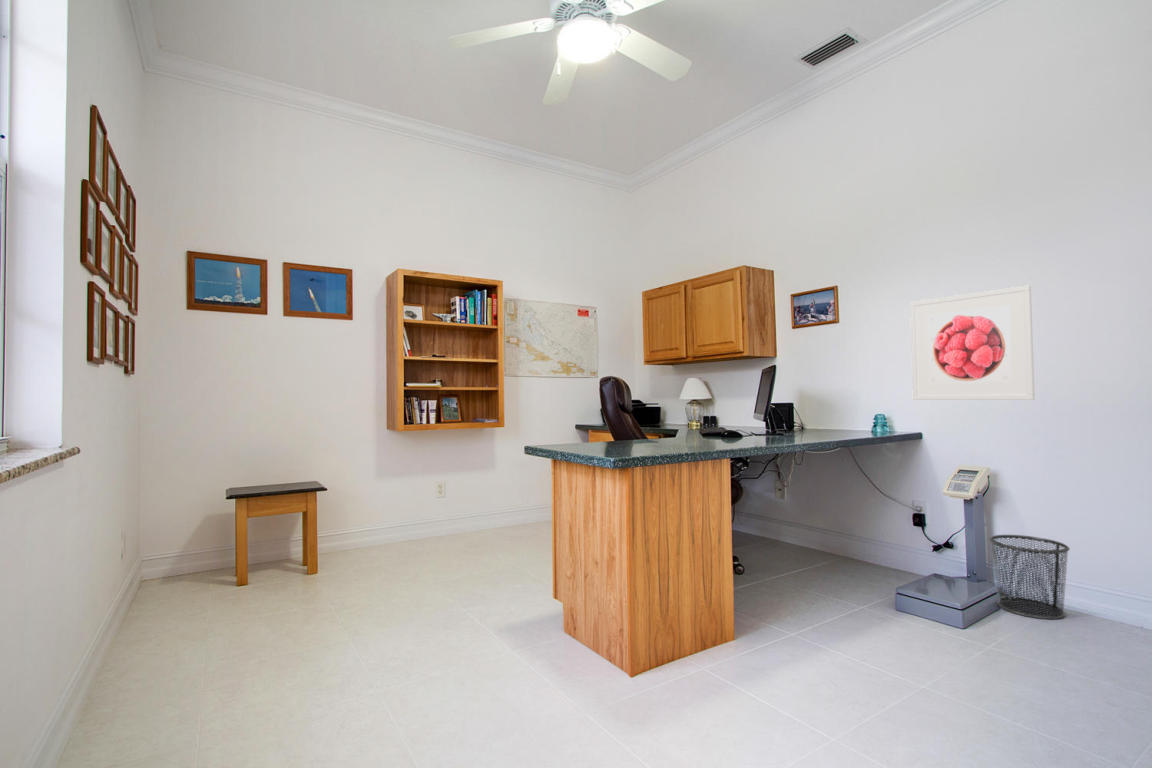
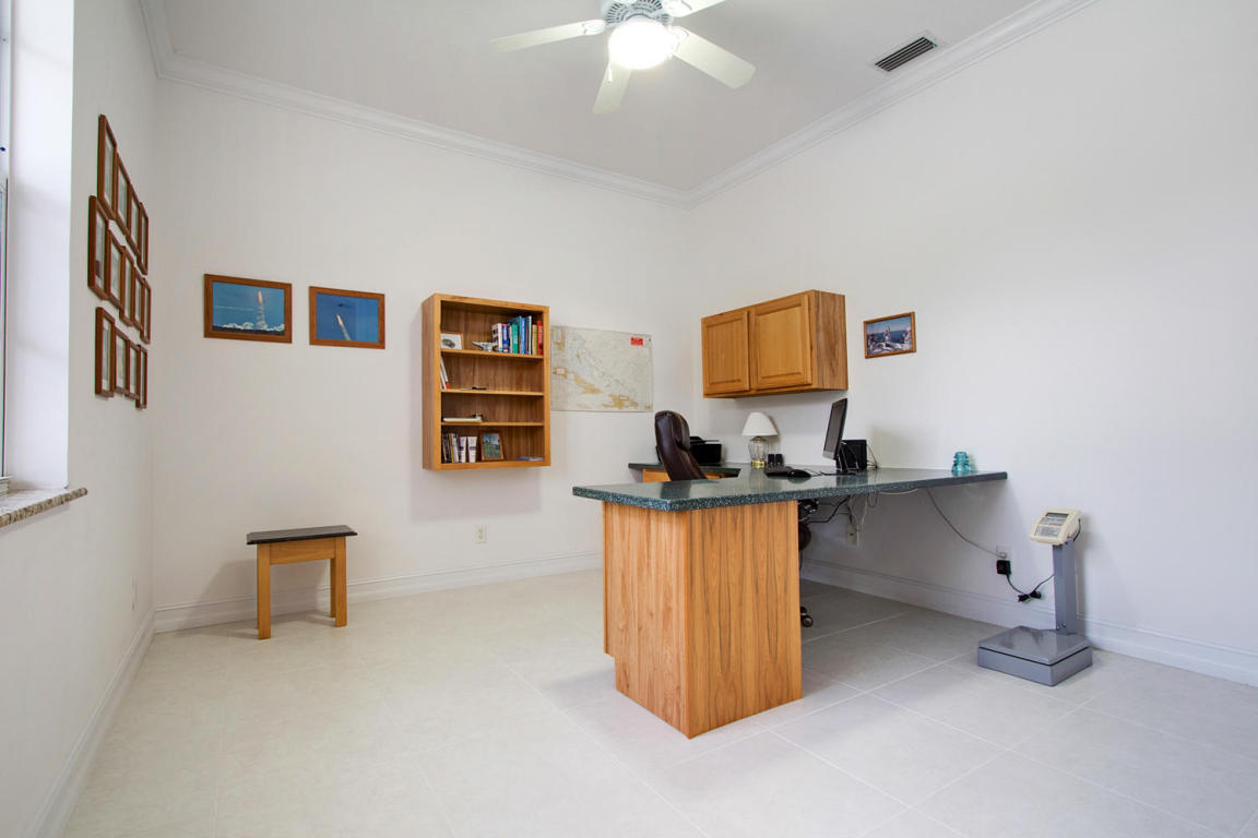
- waste bin [989,534,1071,620]
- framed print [909,284,1036,401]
